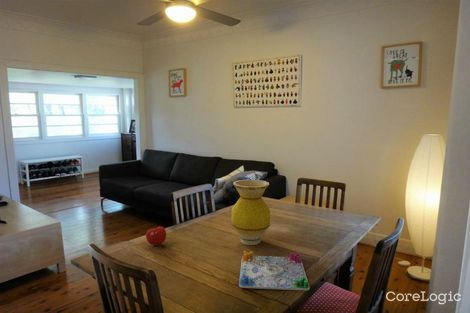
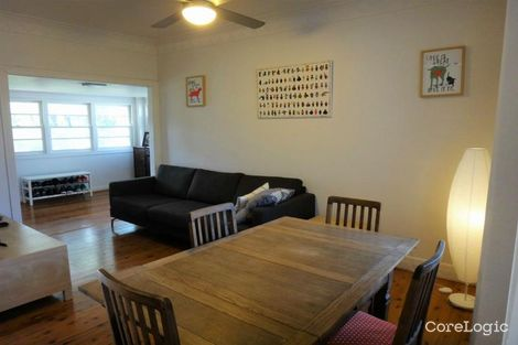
- vase [230,179,271,246]
- fruit [145,225,167,246]
- board game [238,250,311,291]
